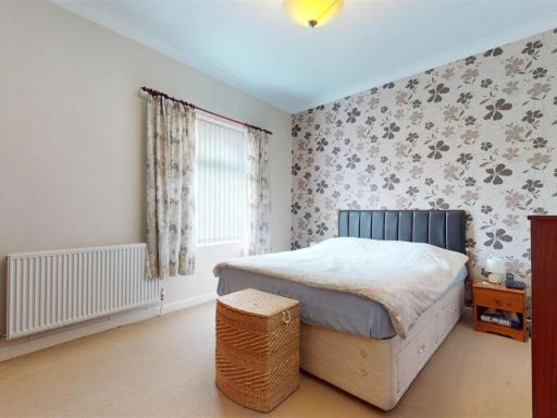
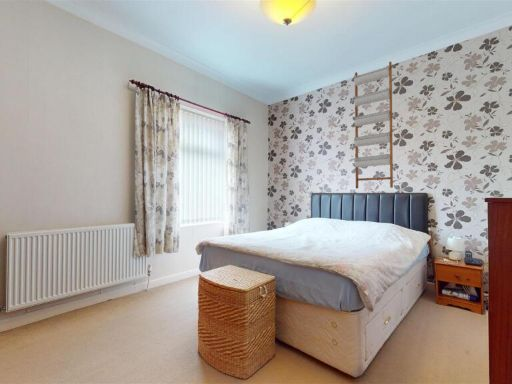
+ shelf [353,61,394,189]
